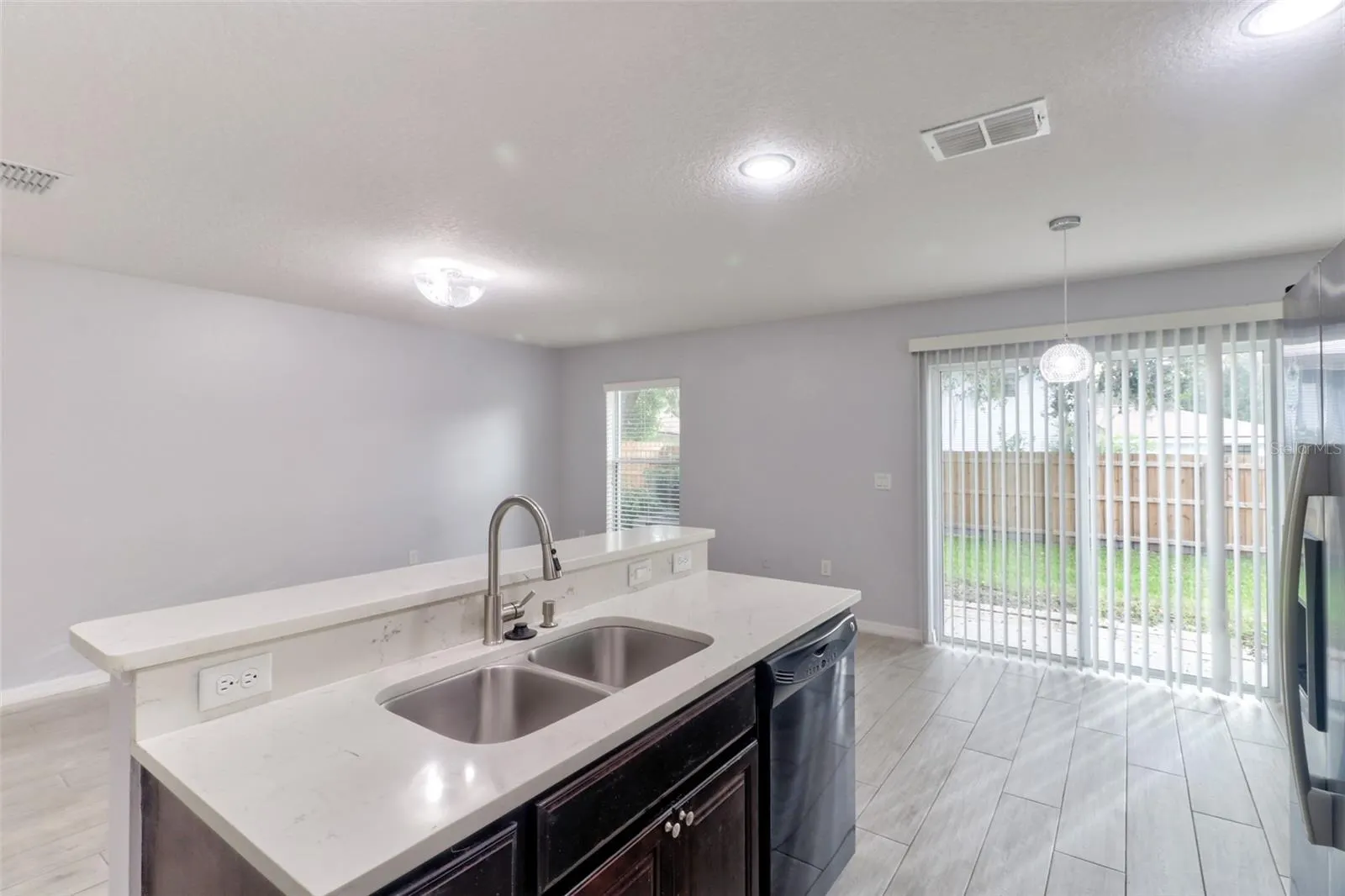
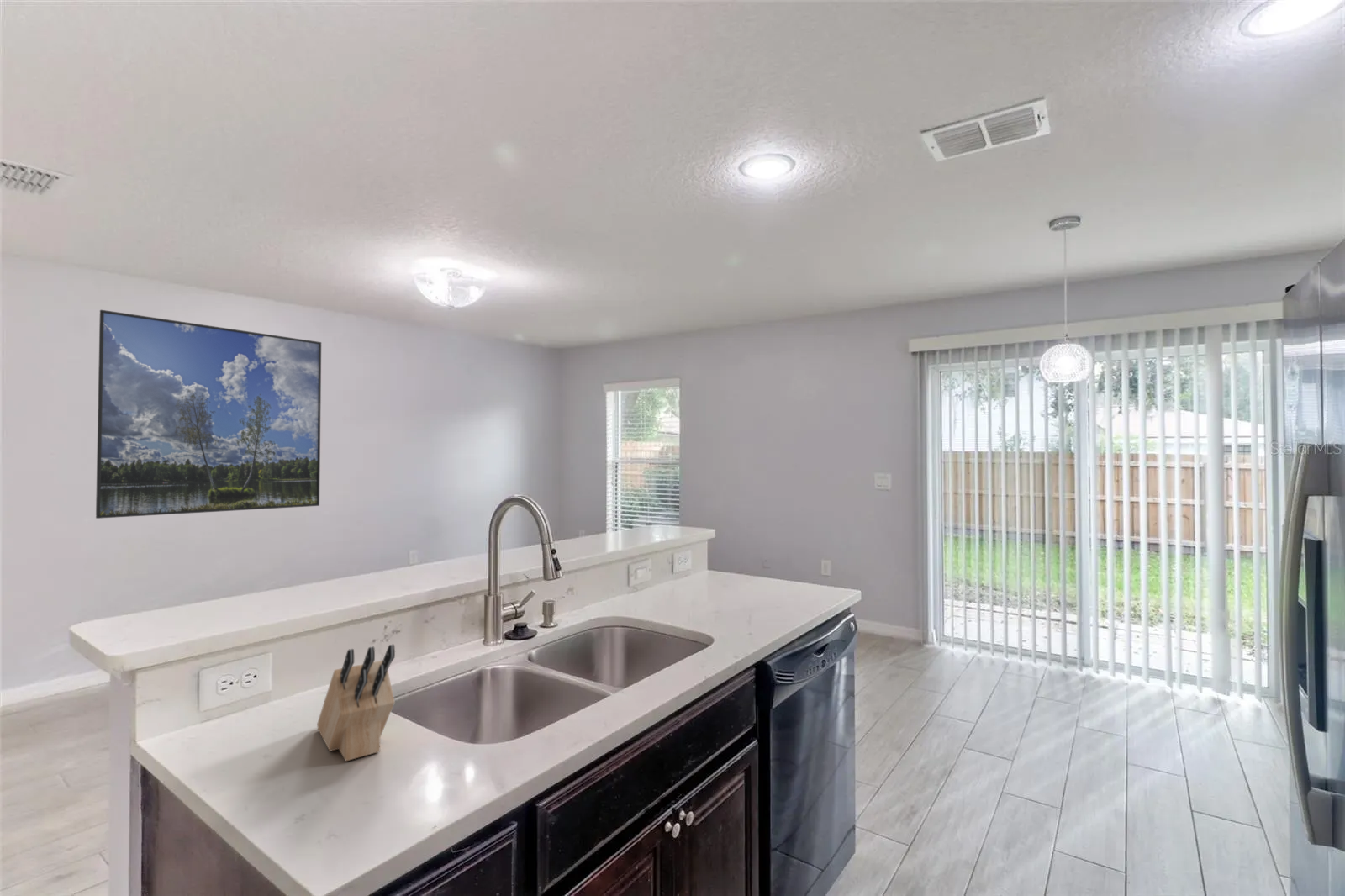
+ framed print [95,309,322,519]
+ knife block [316,644,396,762]
